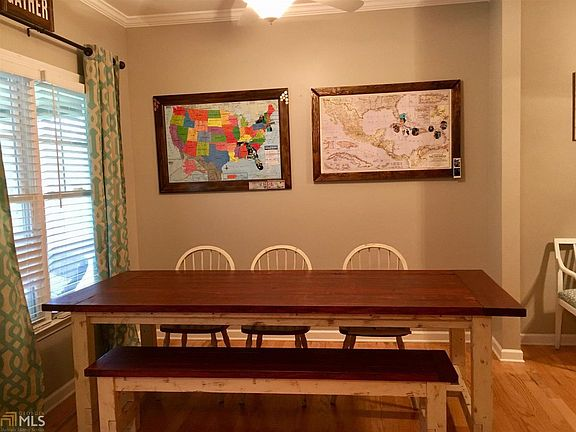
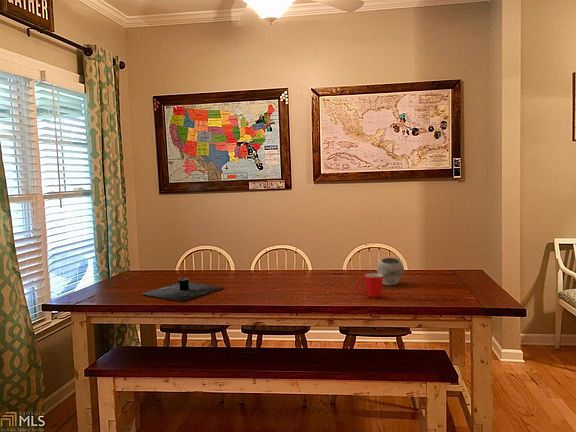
+ bowl [376,256,405,286]
+ placemat [141,277,225,303]
+ mug [357,273,384,299]
